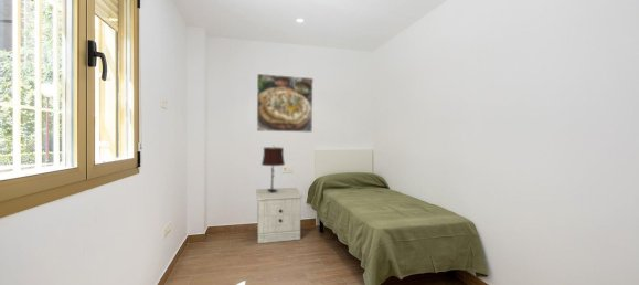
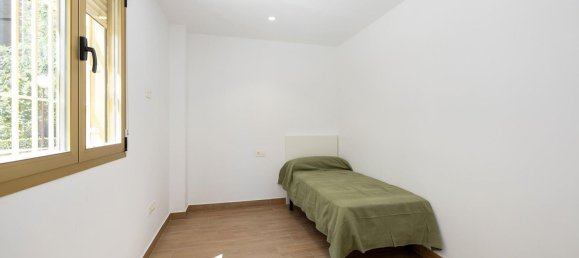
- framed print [256,73,315,134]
- nightstand [255,187,303,244]
- table lamp [260,145,286,193]
